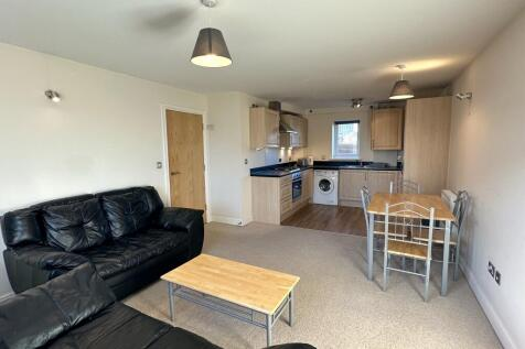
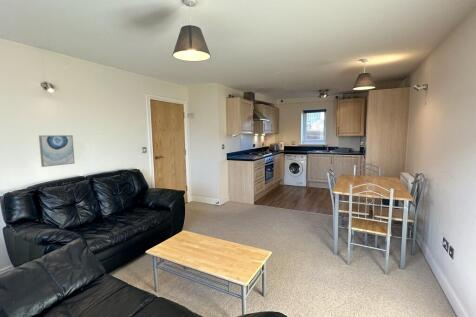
+ wall art [38,134,76,168]
